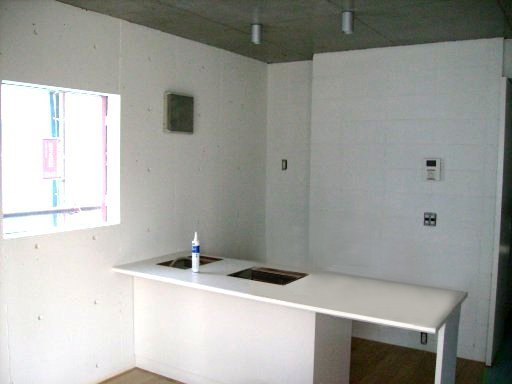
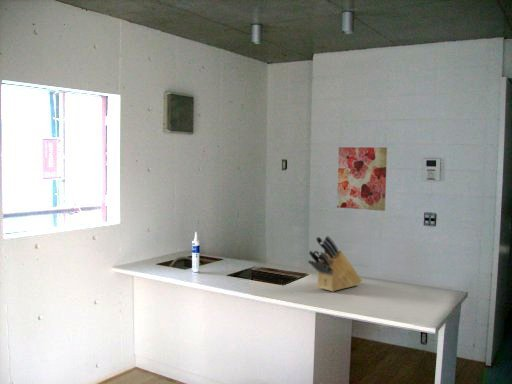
+ wall art [336,146,388,212]
+ knife block [307,234,363,293]
